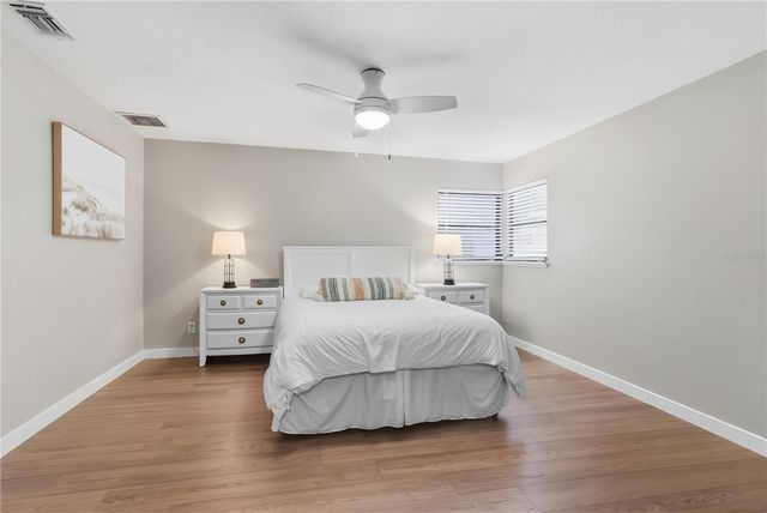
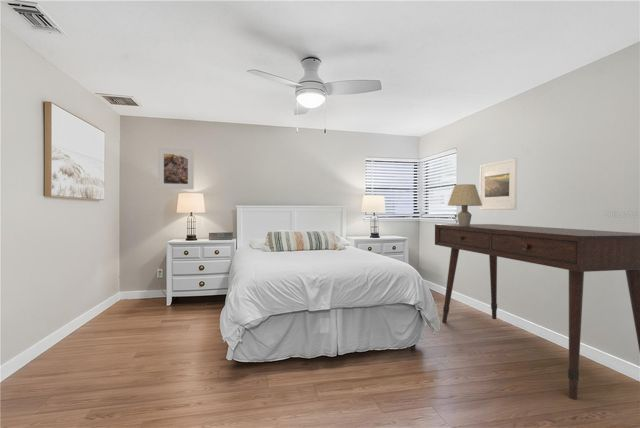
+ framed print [157,147,195,191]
+ table lamp [447,183,482,226]
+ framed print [478,158,518,211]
+ desk [434,223,640,400]
